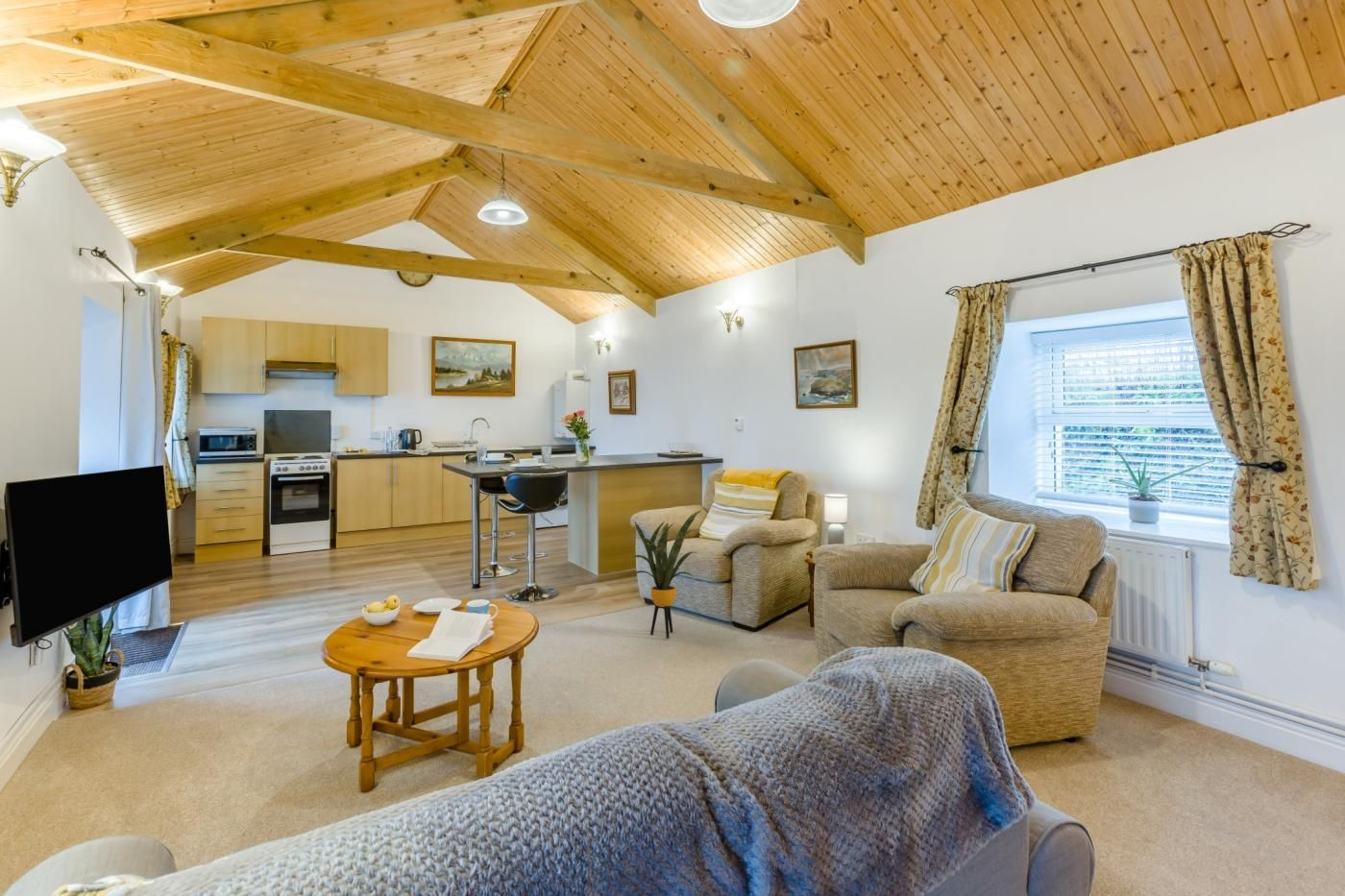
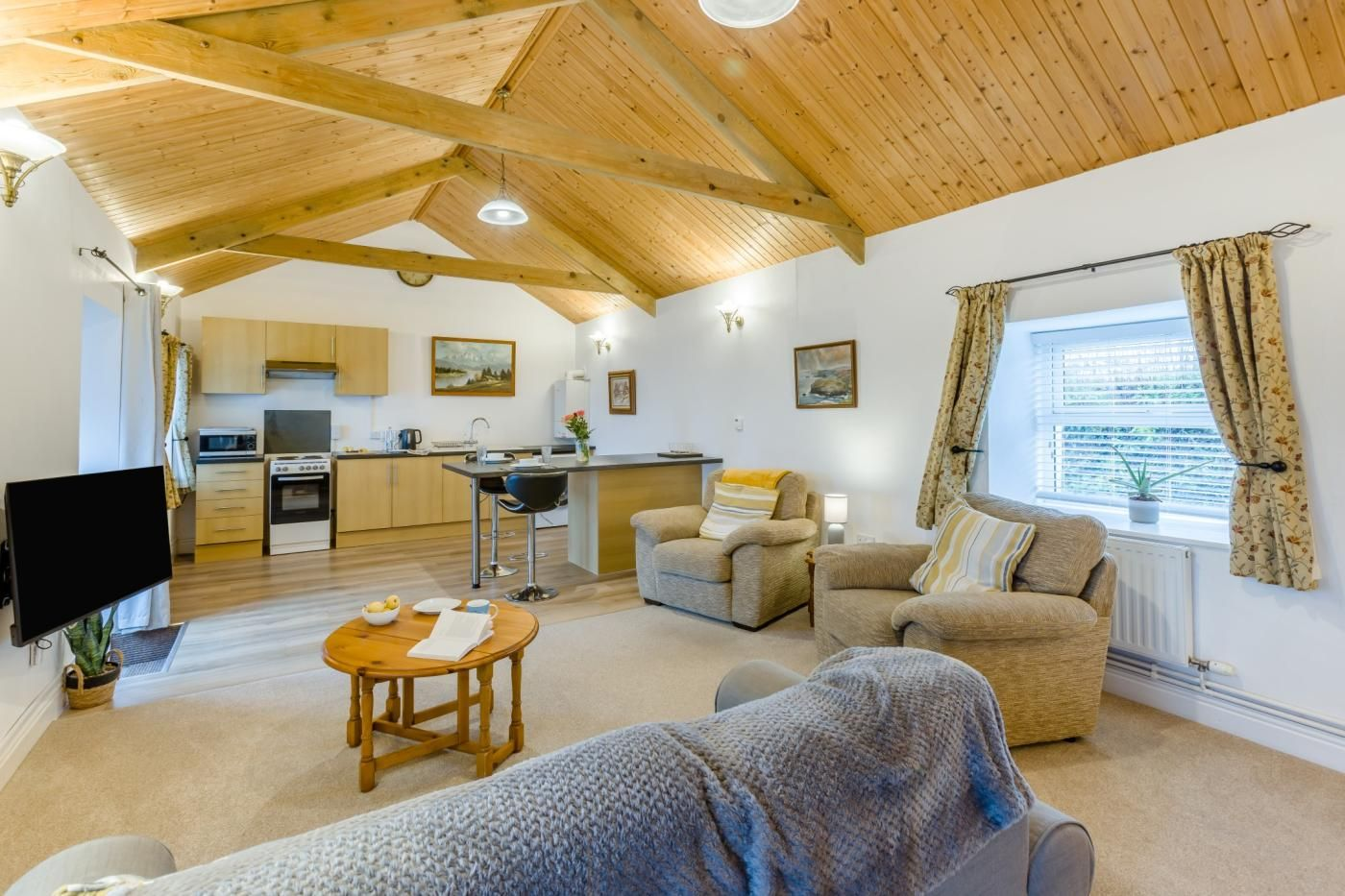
- house plant [626,509,703,640]
